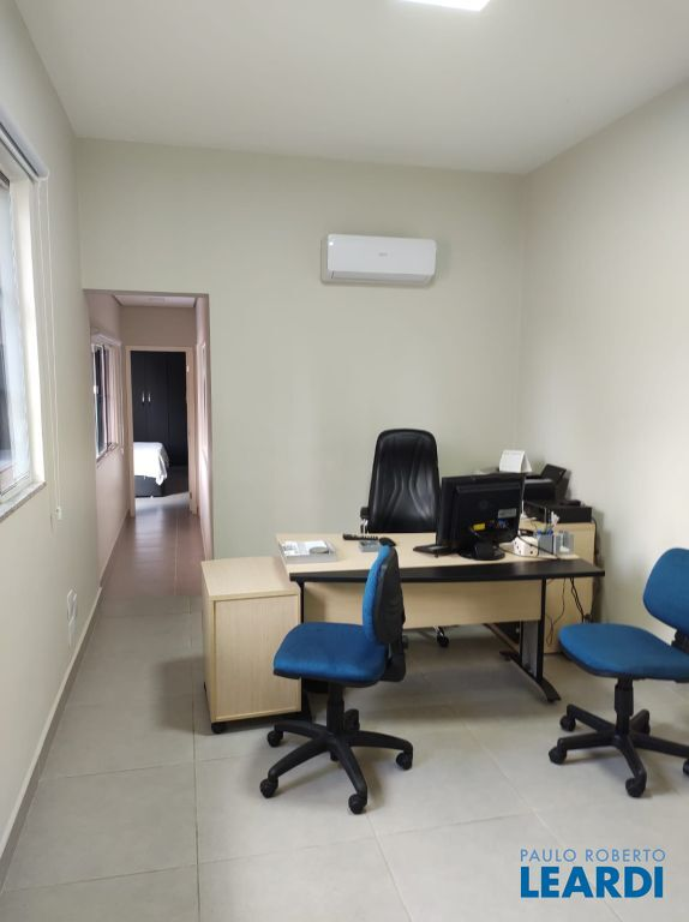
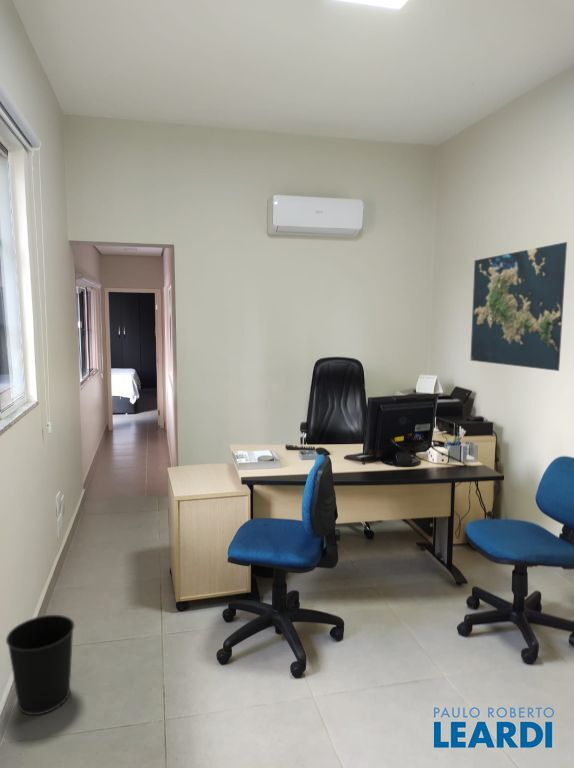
+ wastebasket [5,614,75,716]
+ map [469,241,568,372]
